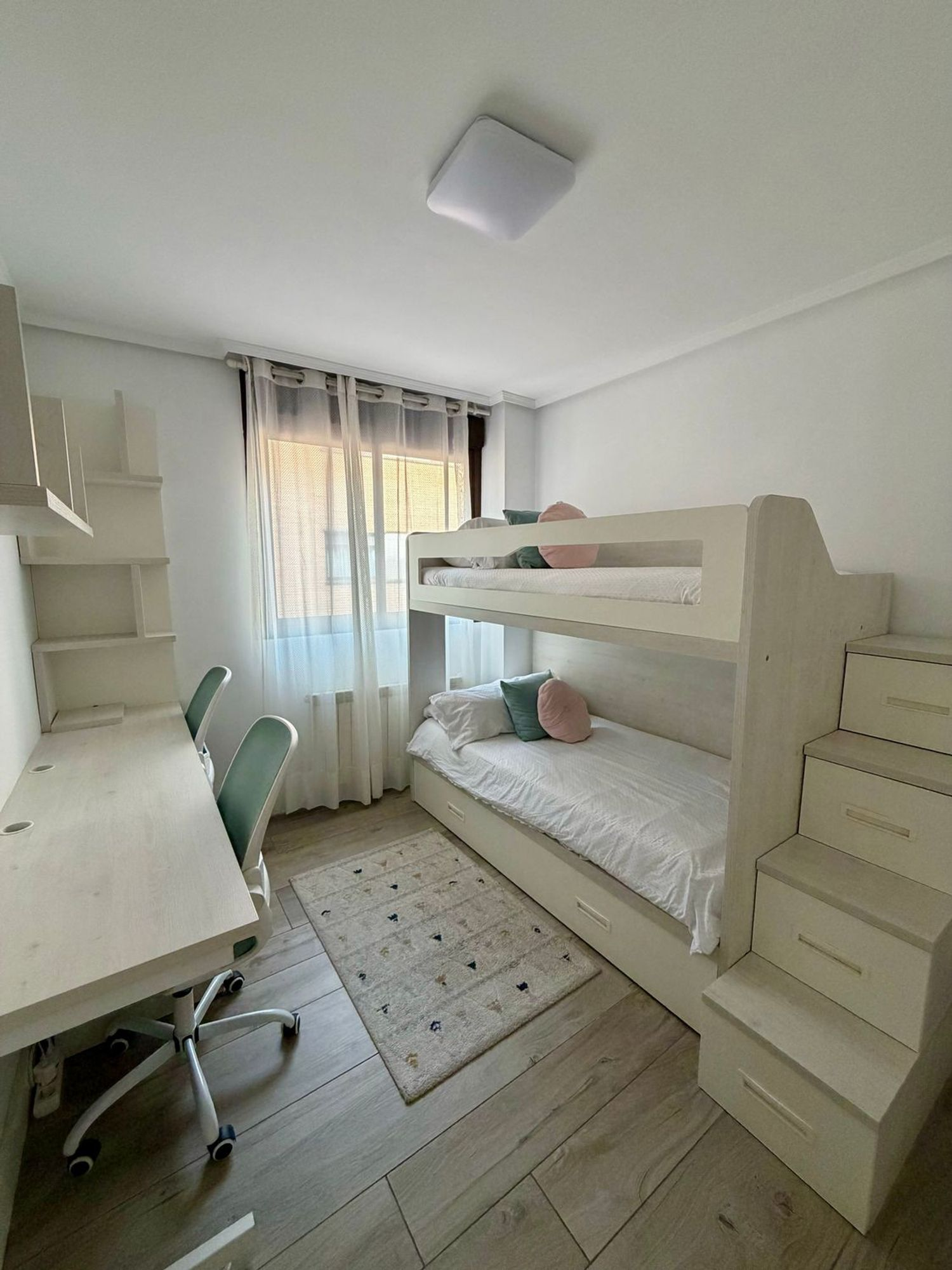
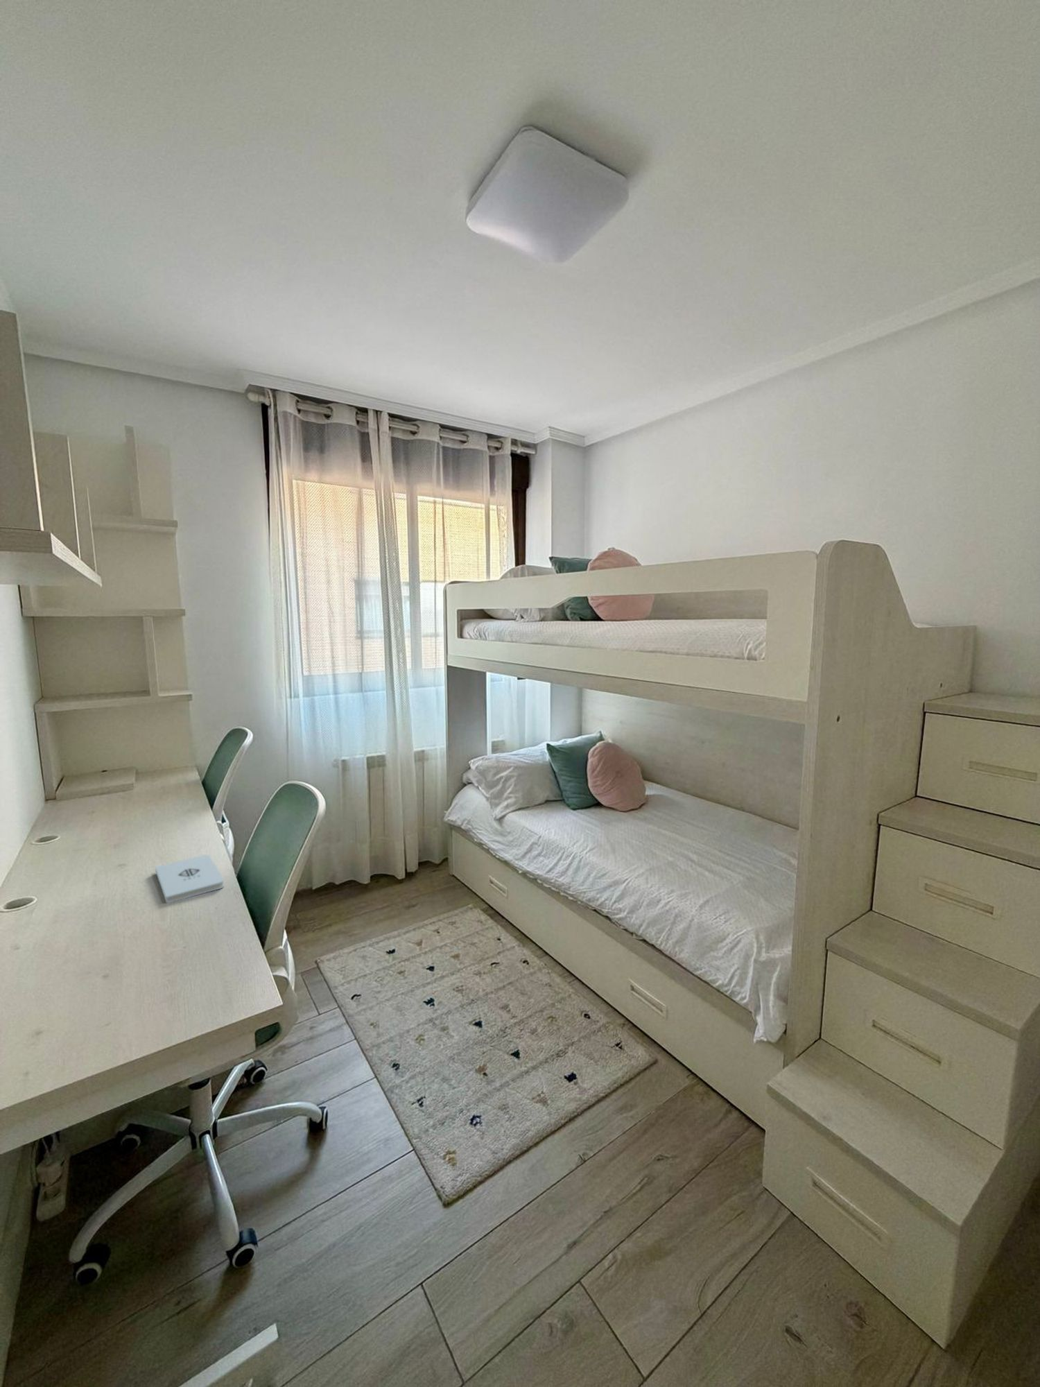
+ notepad [155,854,225,903]
